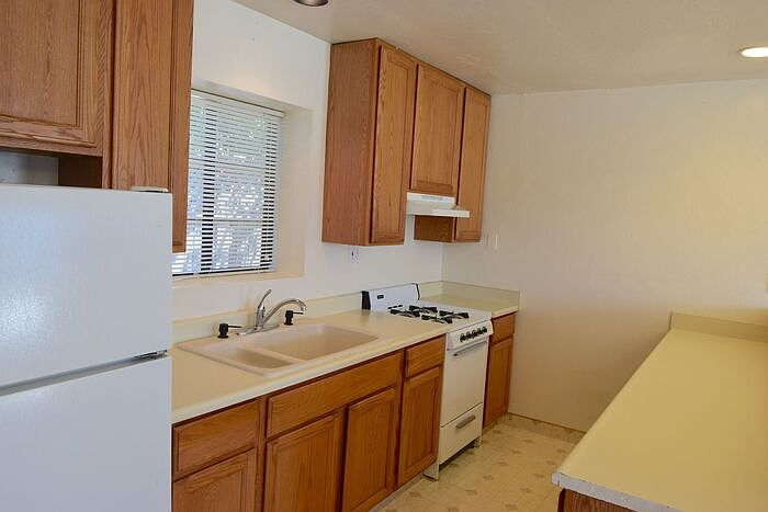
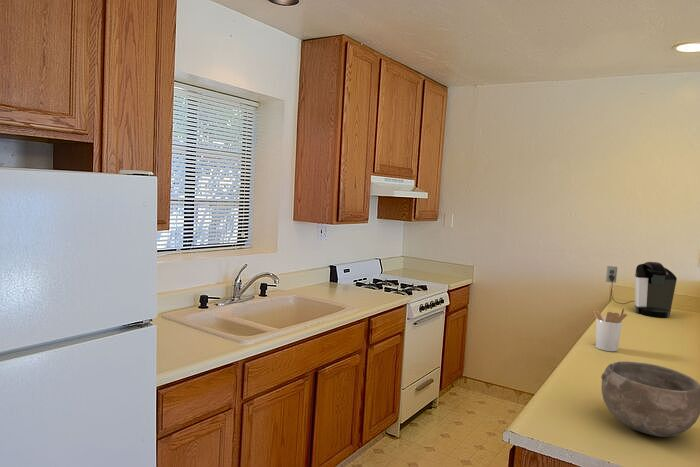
+ utensil holder [592,307,628,352]
+ bowl [600,360,700,438]
+ coffee maker [605,261,678,318]
